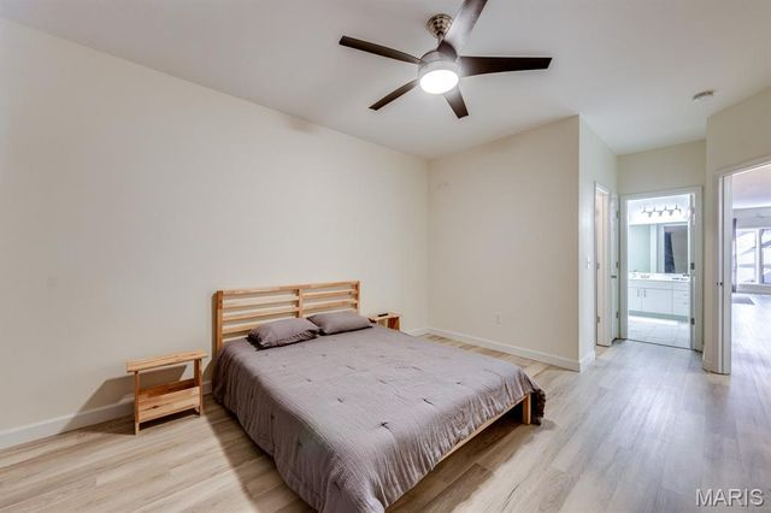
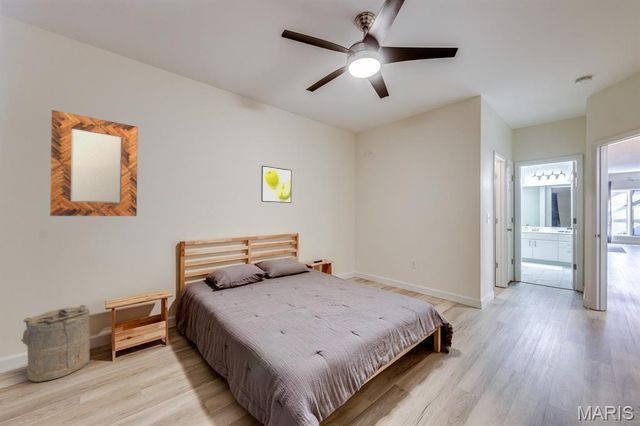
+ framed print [260,165,293,204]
+ laundry hamper [20,304,91,383]
+ home mirror [49,109,139,217]
